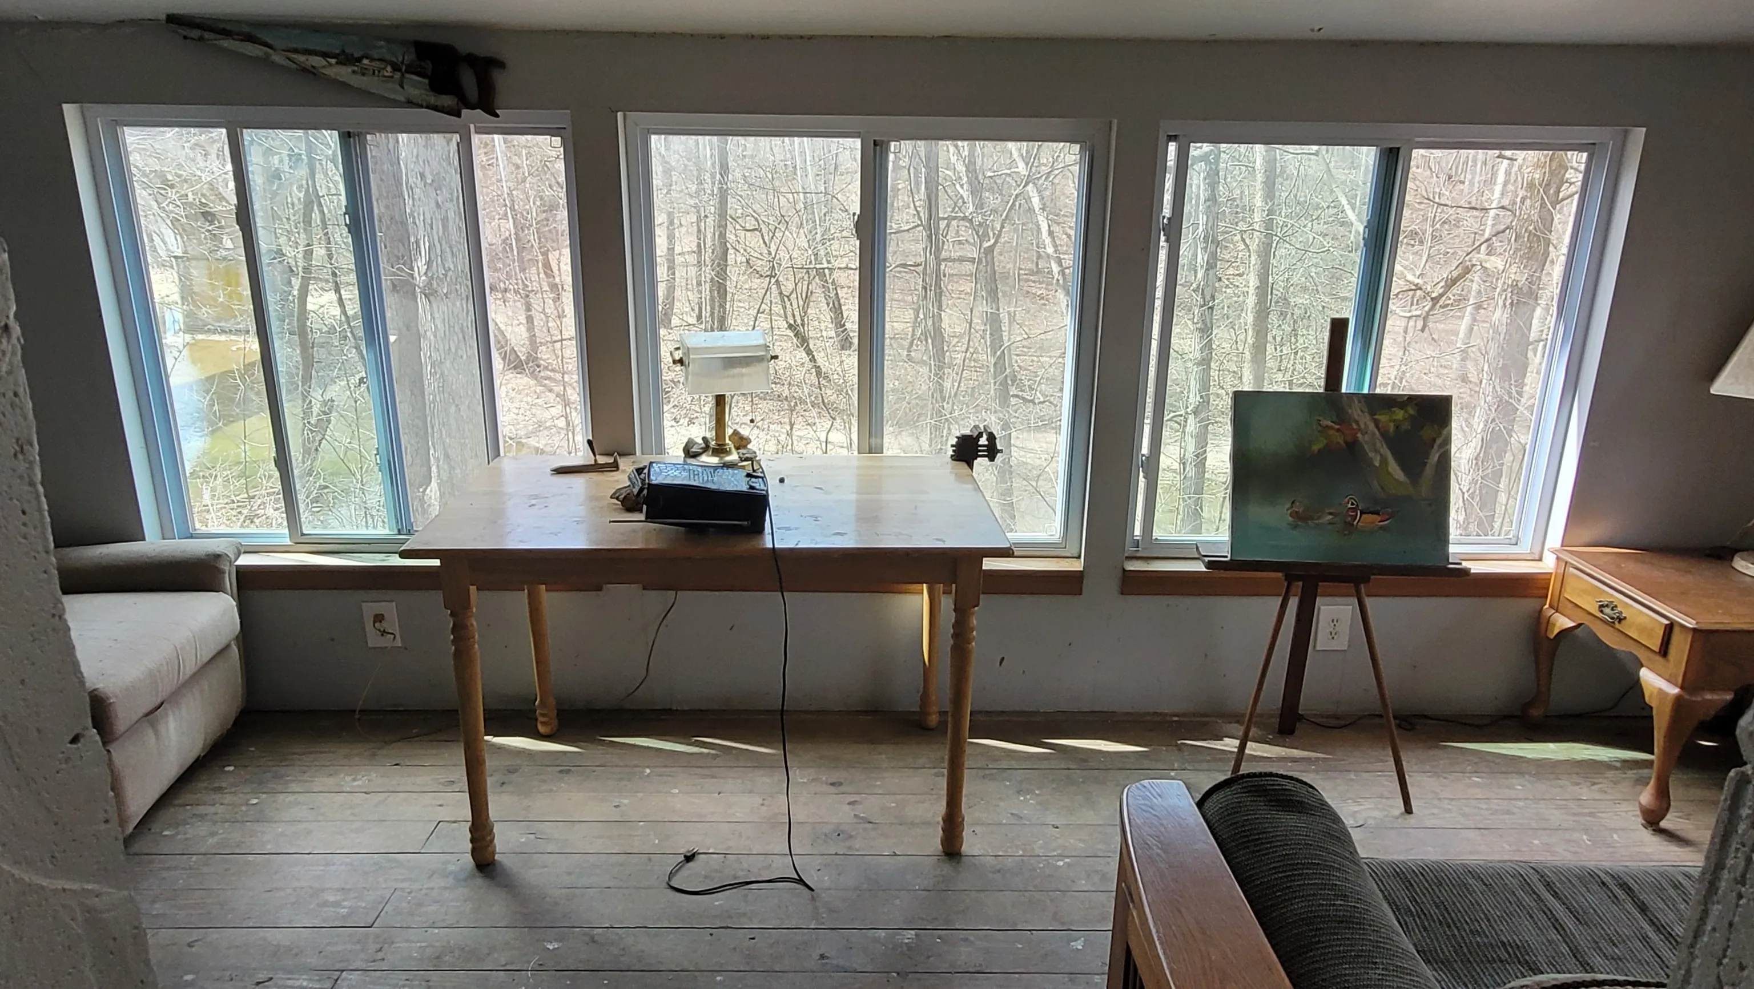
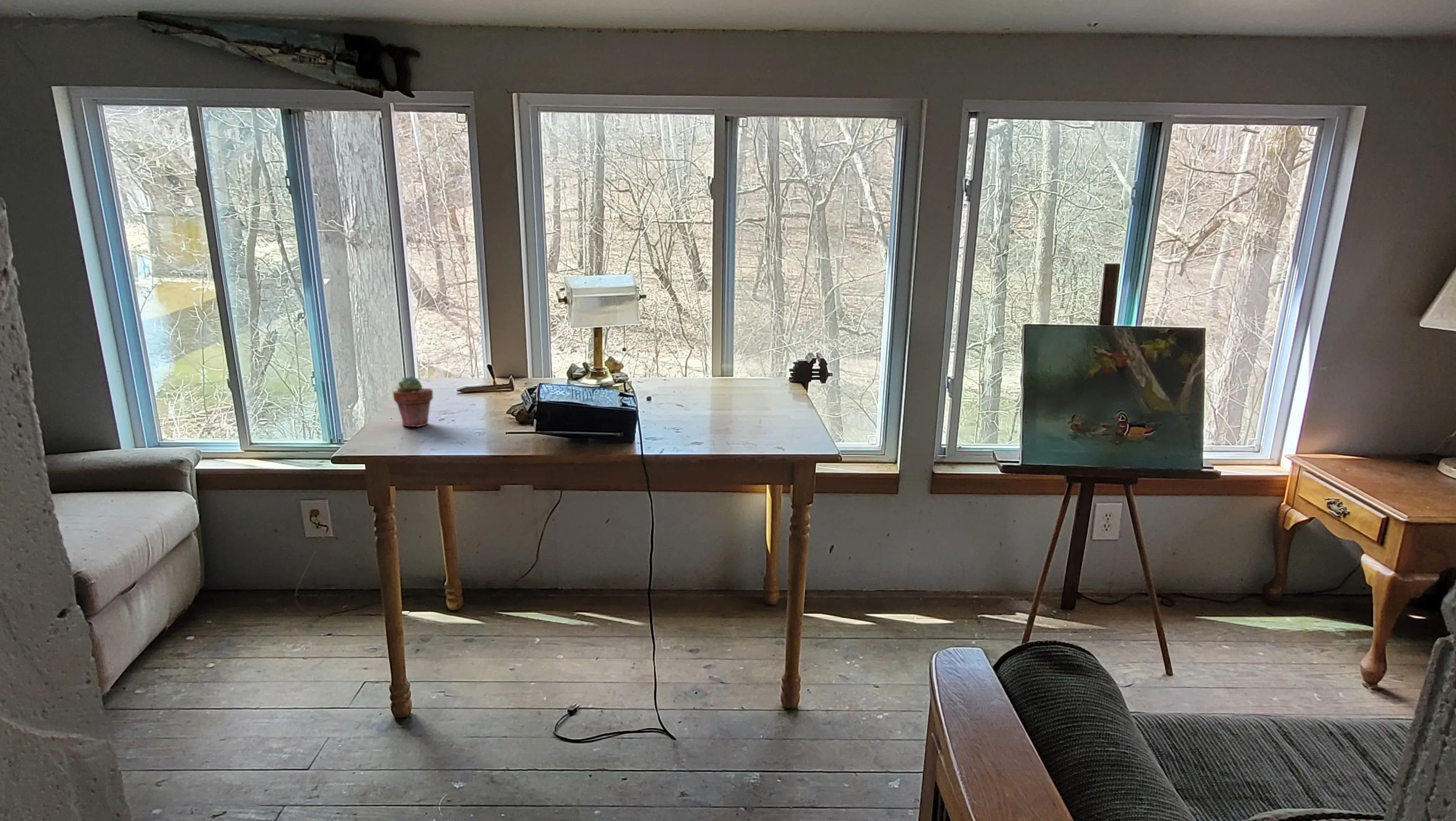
+ potted succulent [392,375,433,427]
